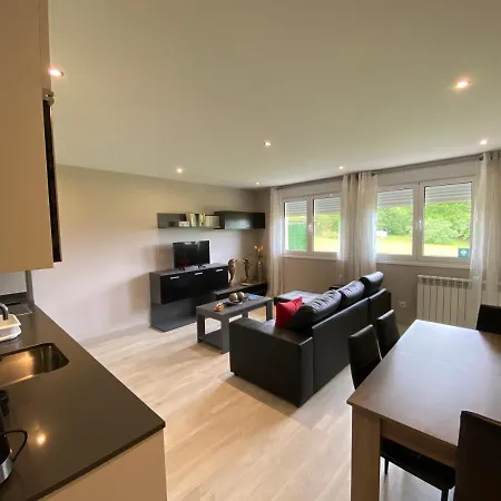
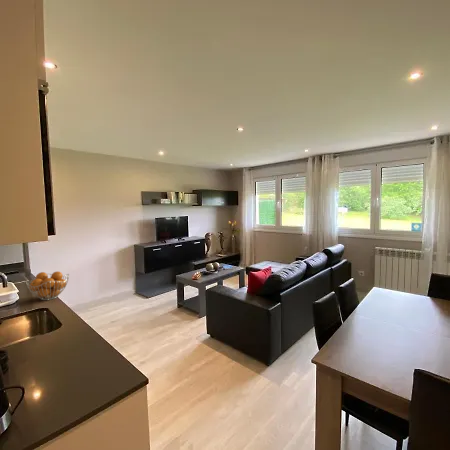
+ fruit basket [25,270,70,301]
